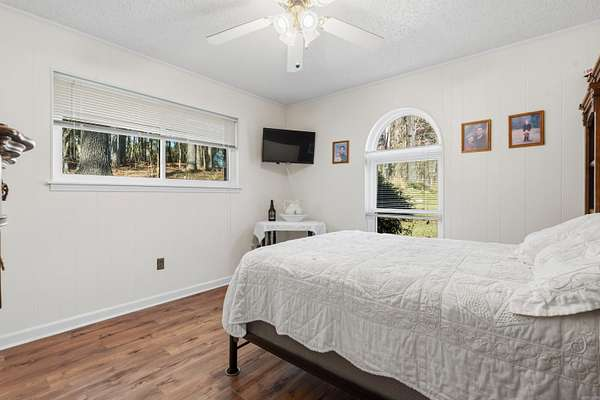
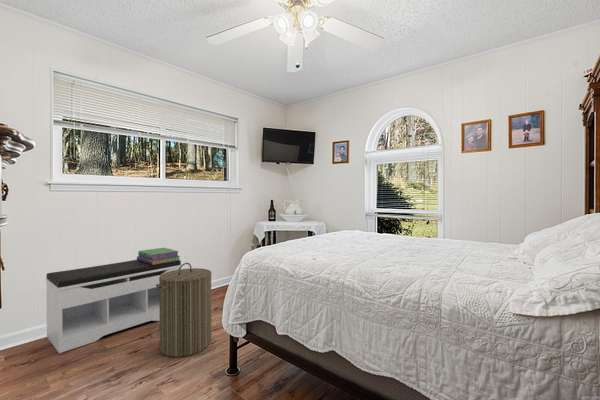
+ laundry hamper [156,262,213,358]
+ bench [45,259,182,354]
+ stack of books [136,247,181,265]
